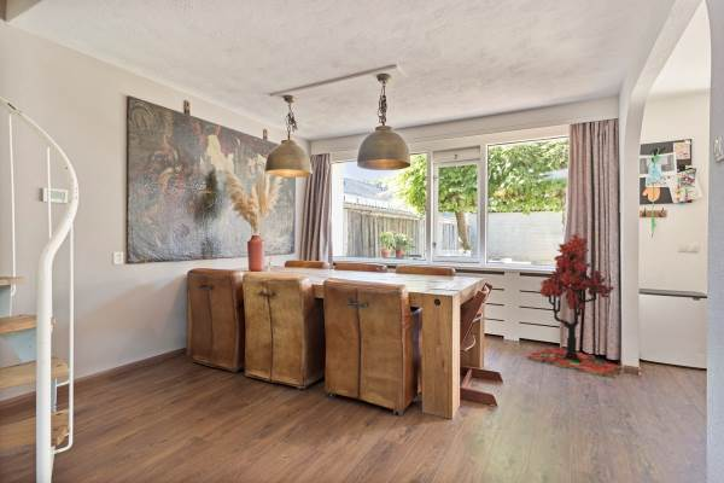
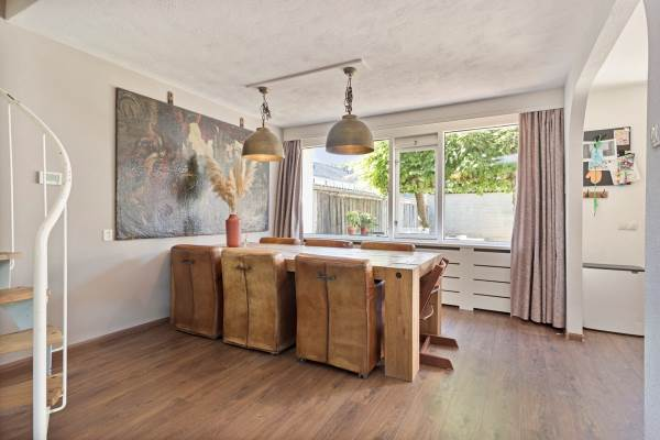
- tree [526,233,621,379]
